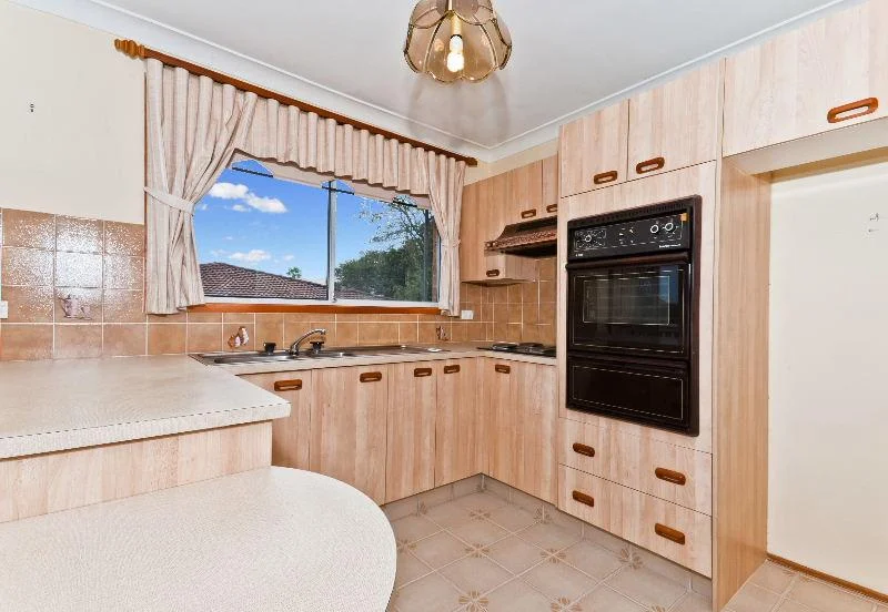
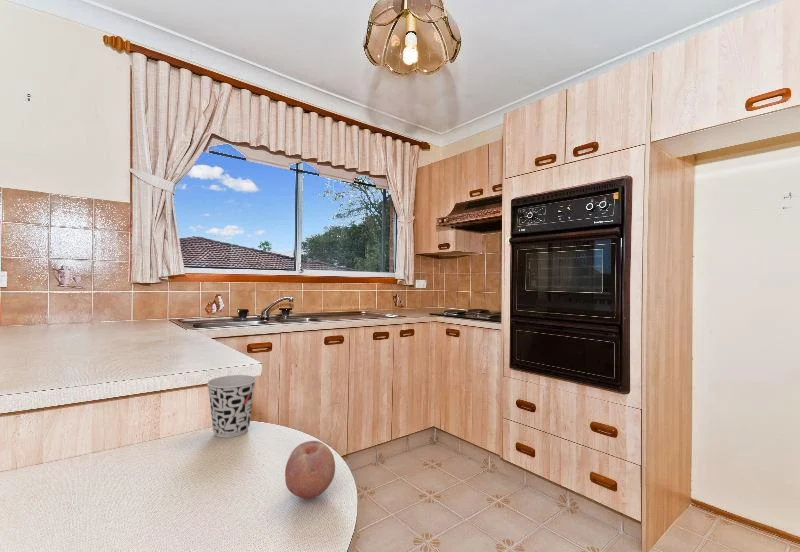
+ fruit [284,440,336,500]
+ cup [206,374,257,439]
